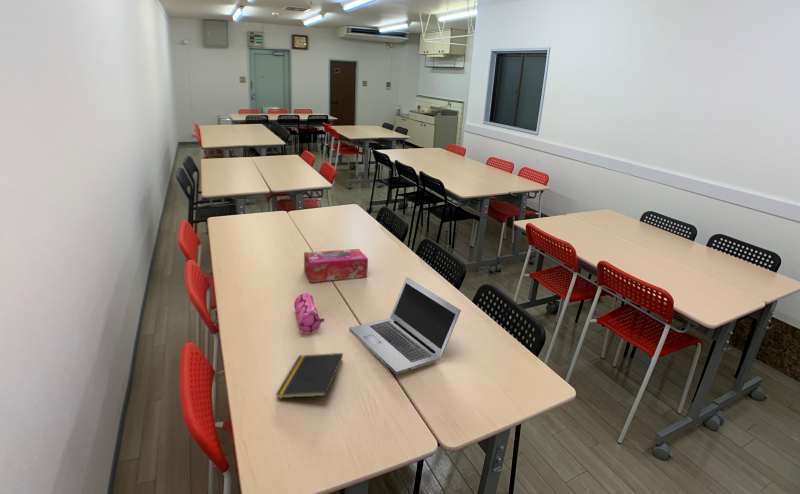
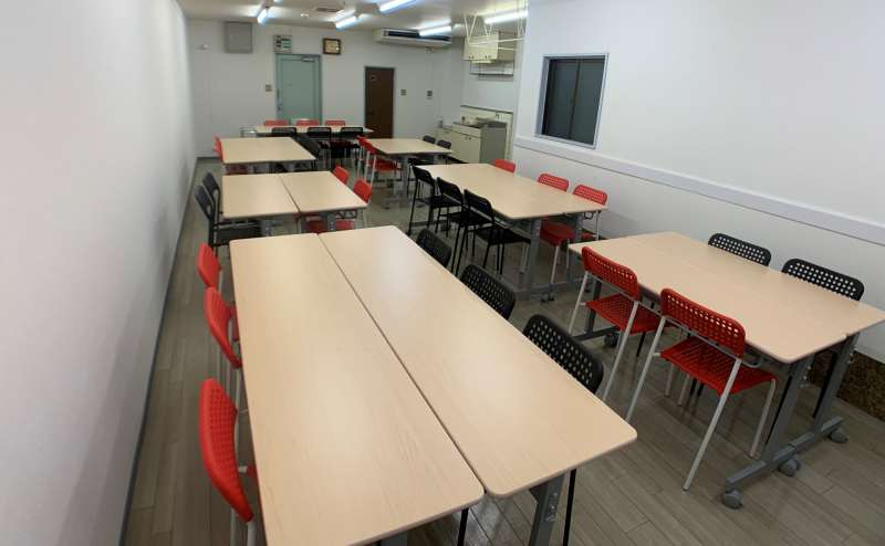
- pencil case [293,292,325,335]
- notepad [275,352,344,399]
- tissue box [303,248,369,283]
- laptop [348,276,462,376]
